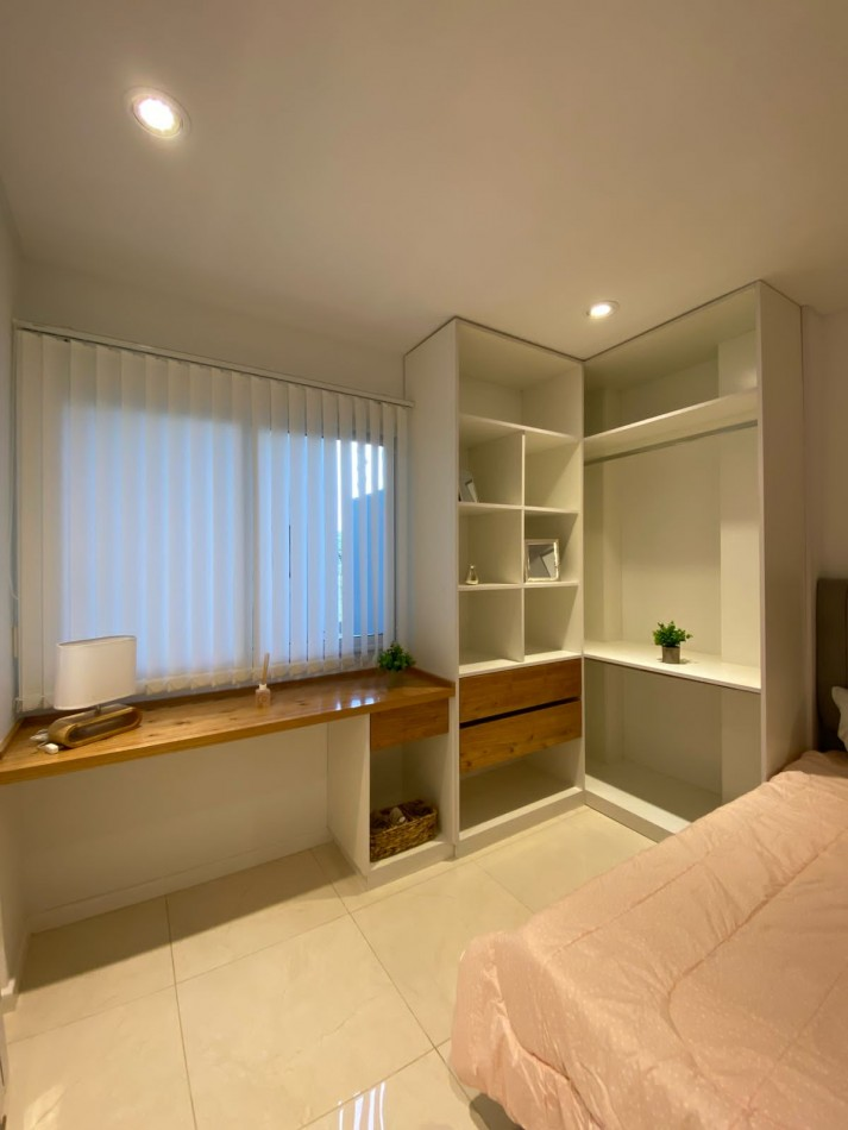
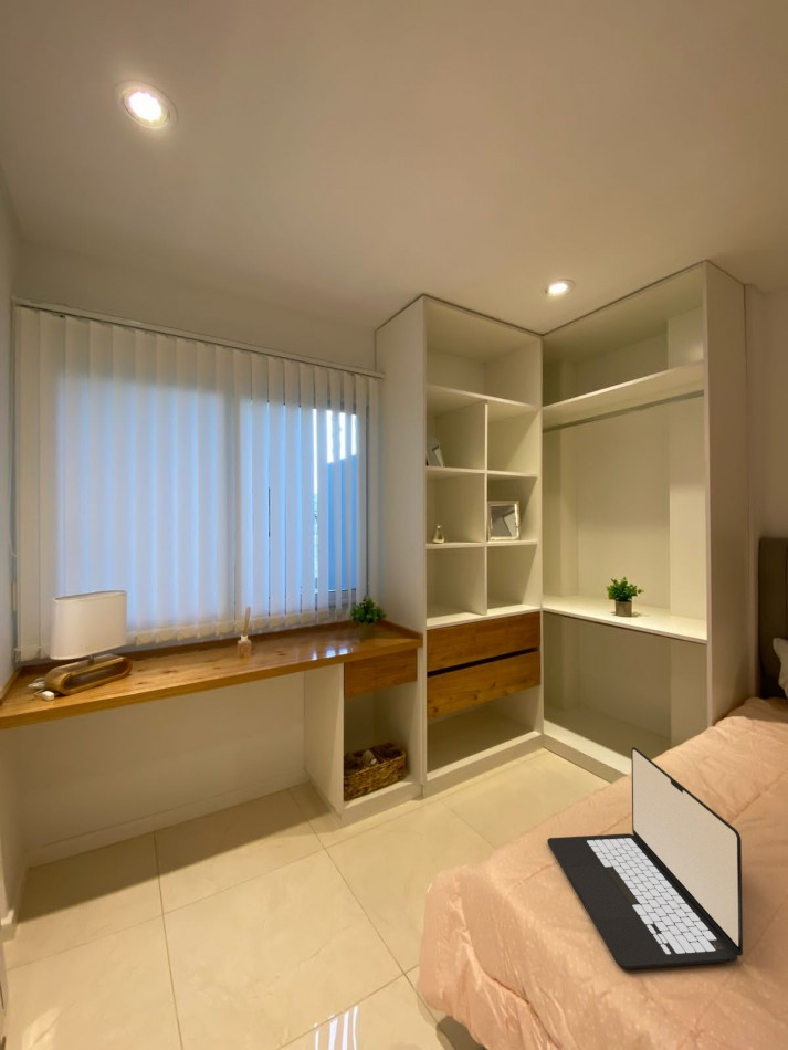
+ laptop [546,746,744,970]
